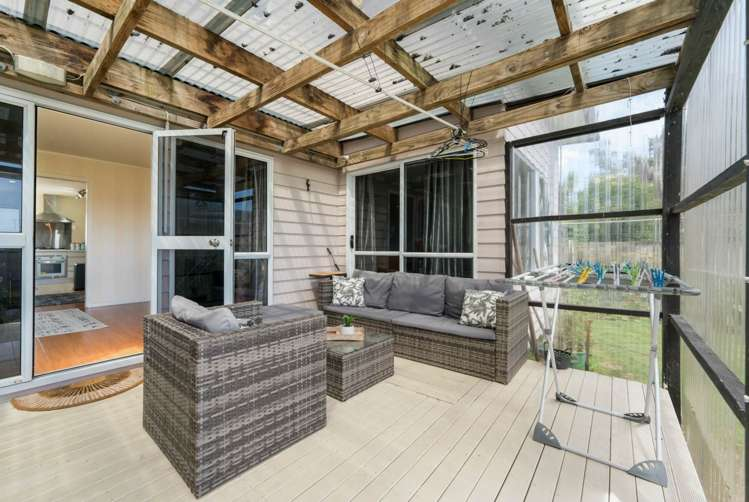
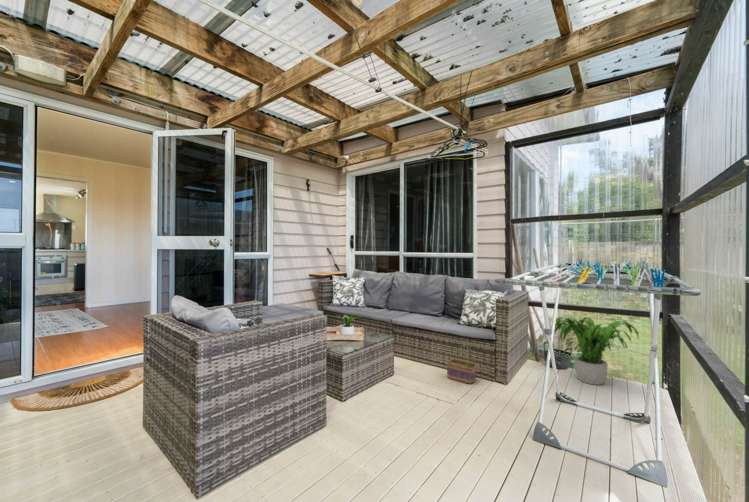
+ basket [446,345,478,385]
+ potted plant [553,316,640,386]
